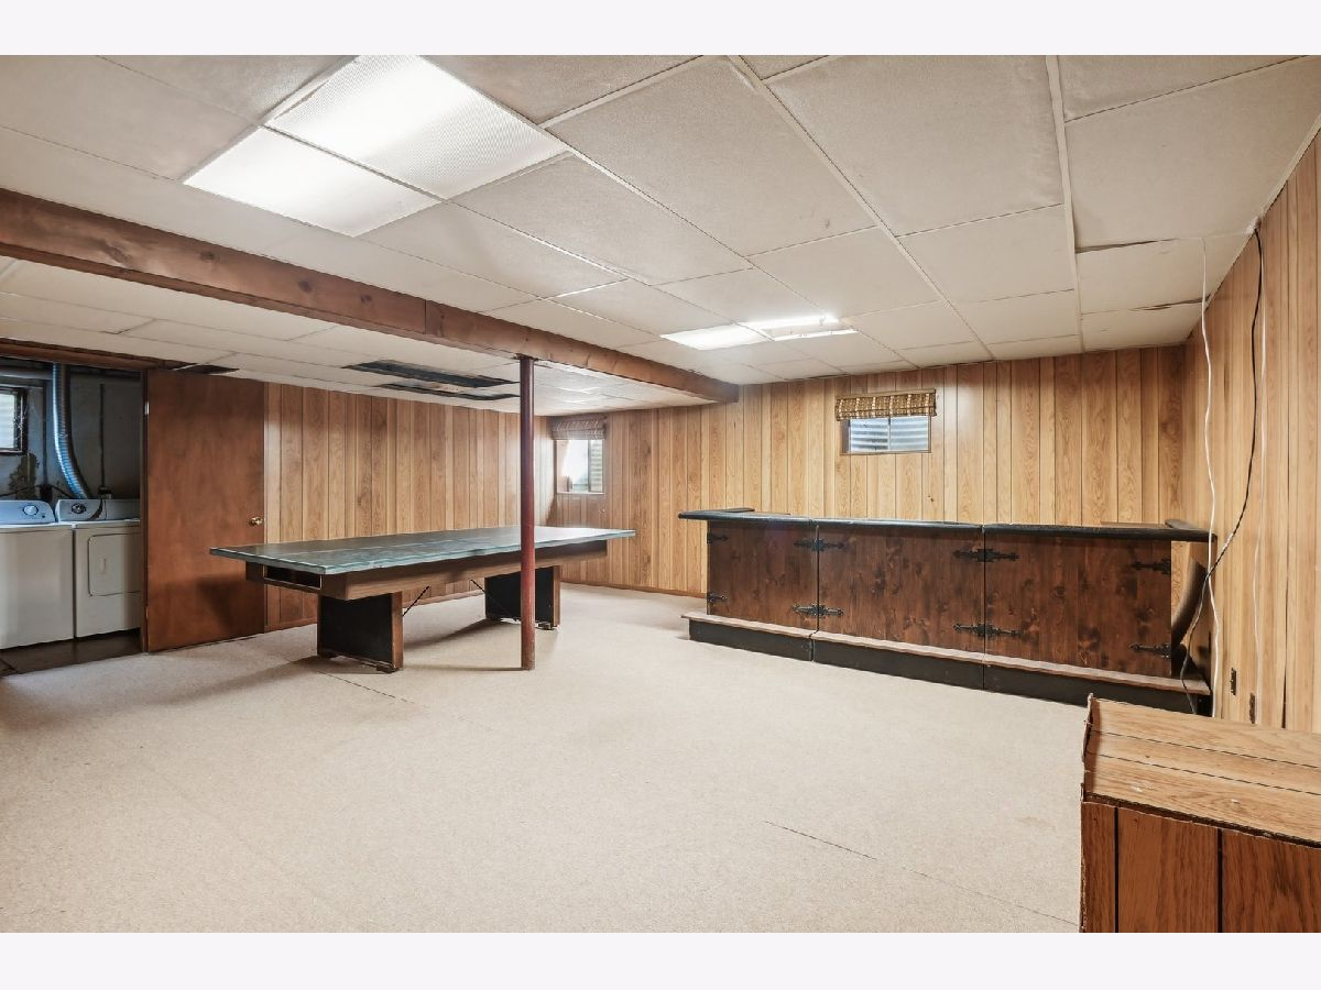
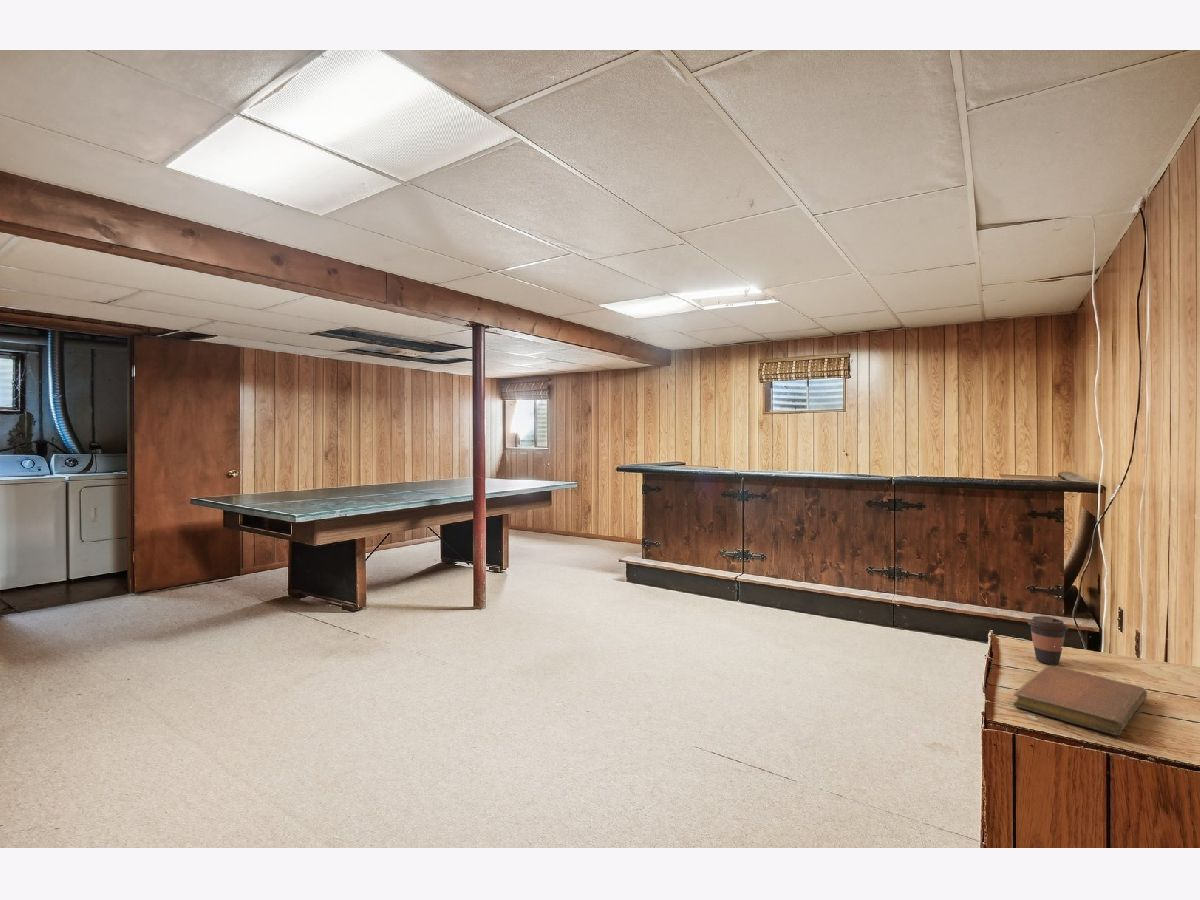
+ notebook [1012,664,1148,737]
+ coffee cup [1027,615,1069,665]
